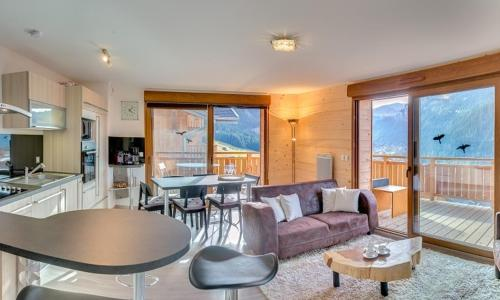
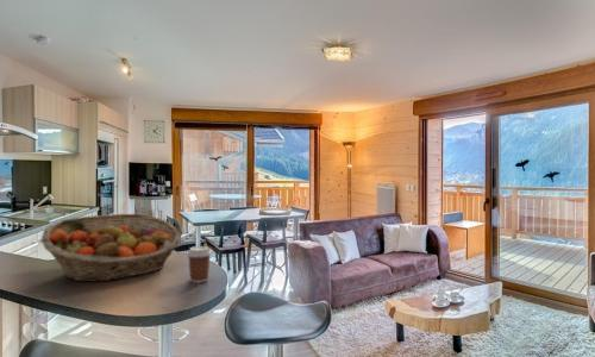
+ coffee cup [186,245,213,283]
+ fruit basket [40,213,183,283]
